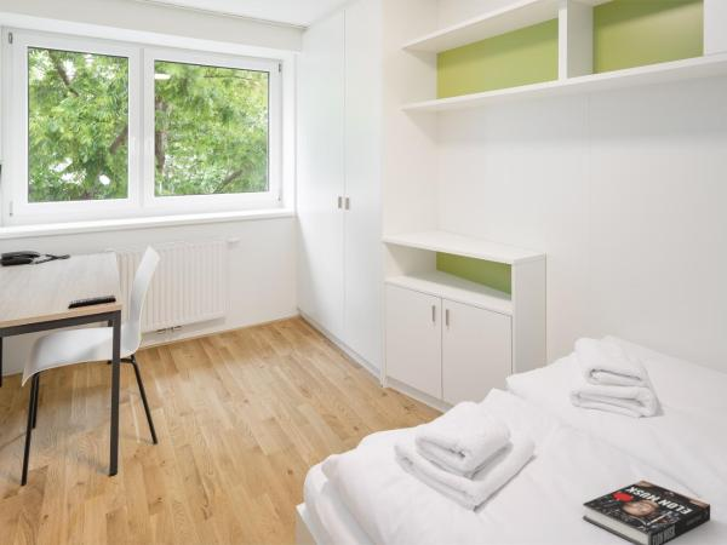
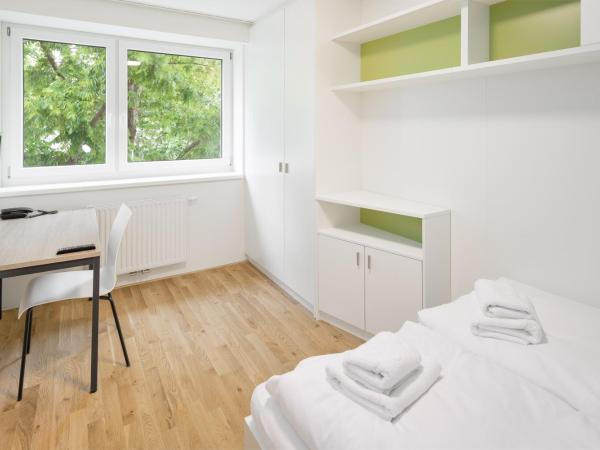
- book [582,480,711,545]
